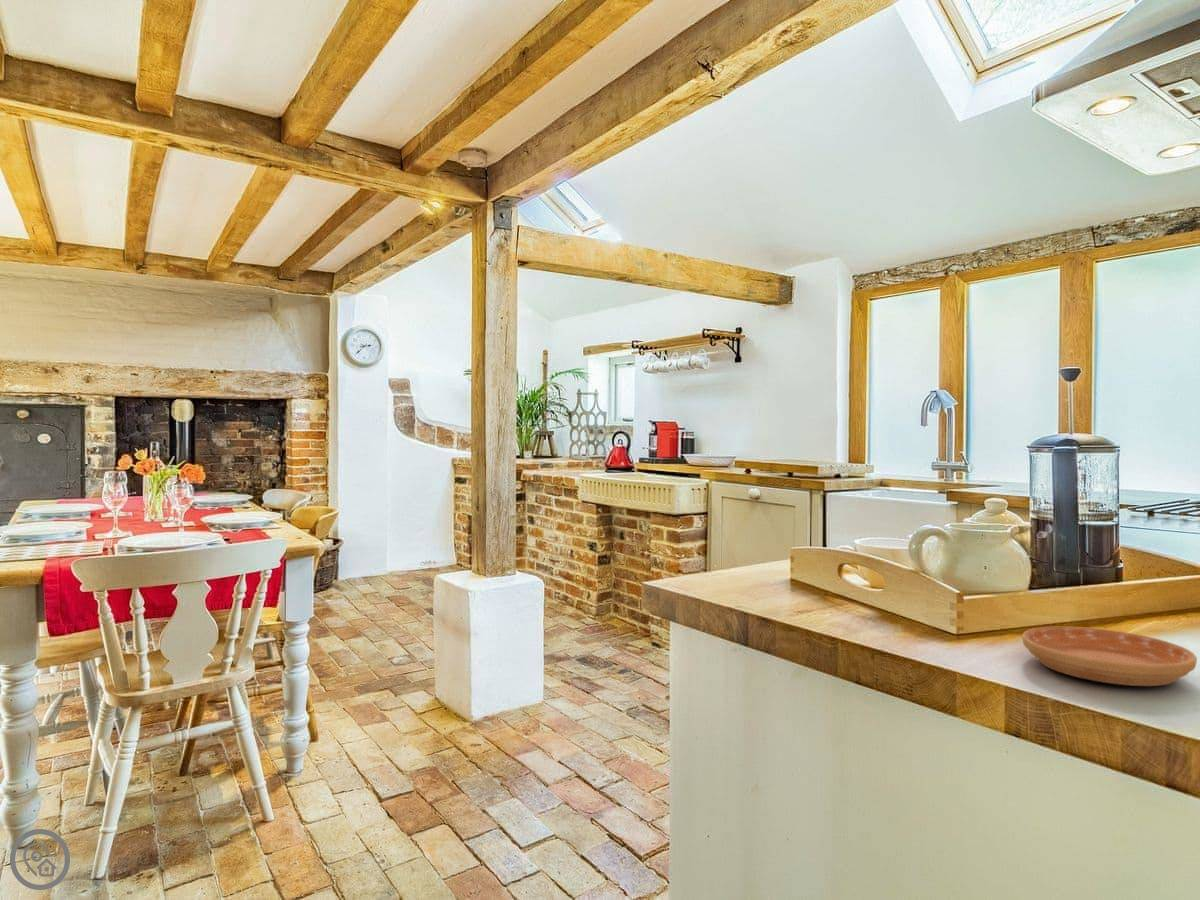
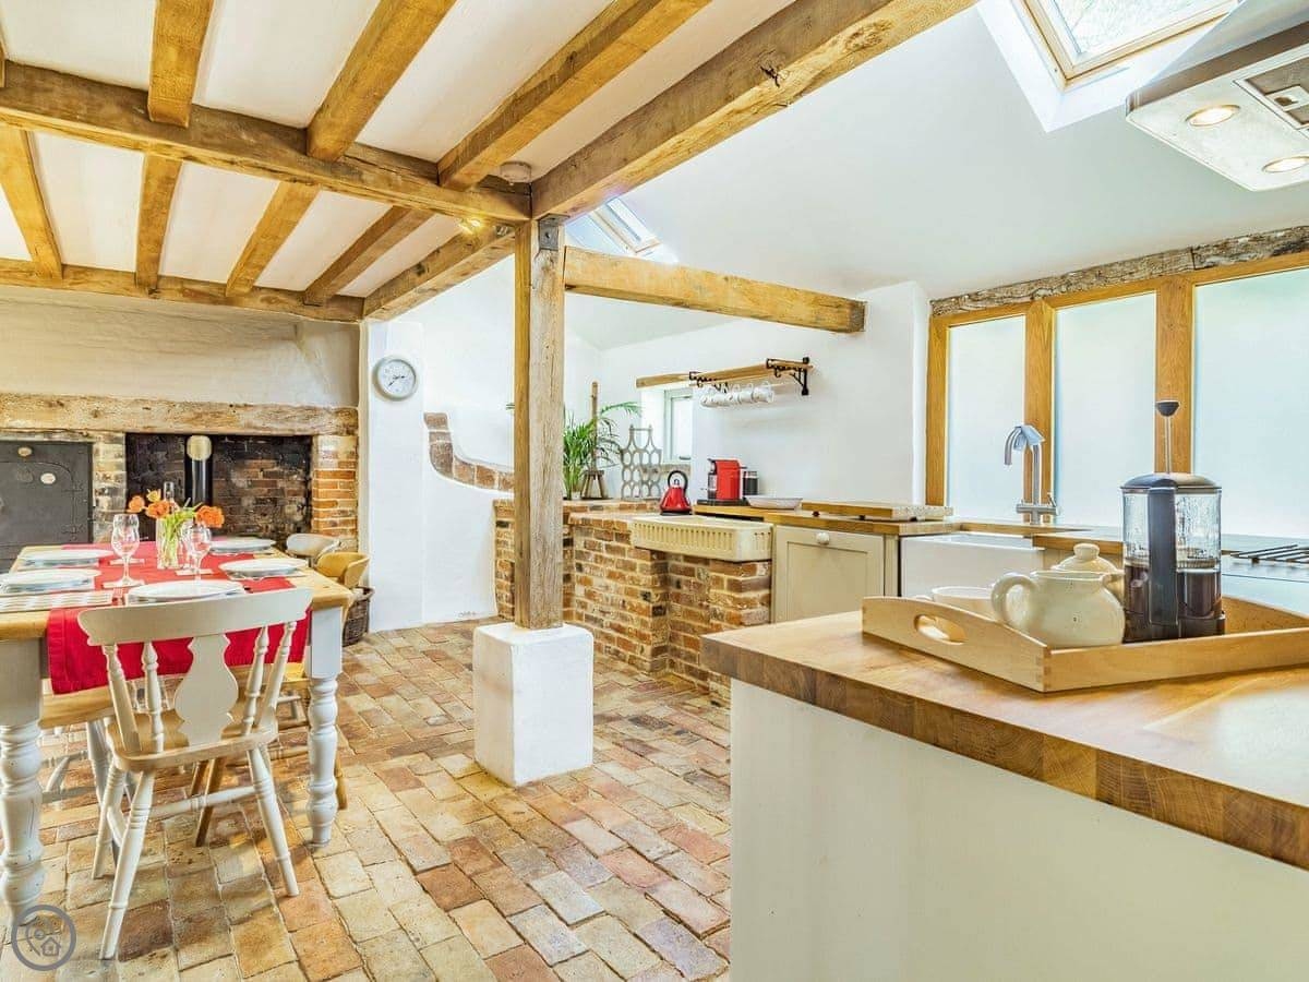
- saucer [1021,626,1198,687]
